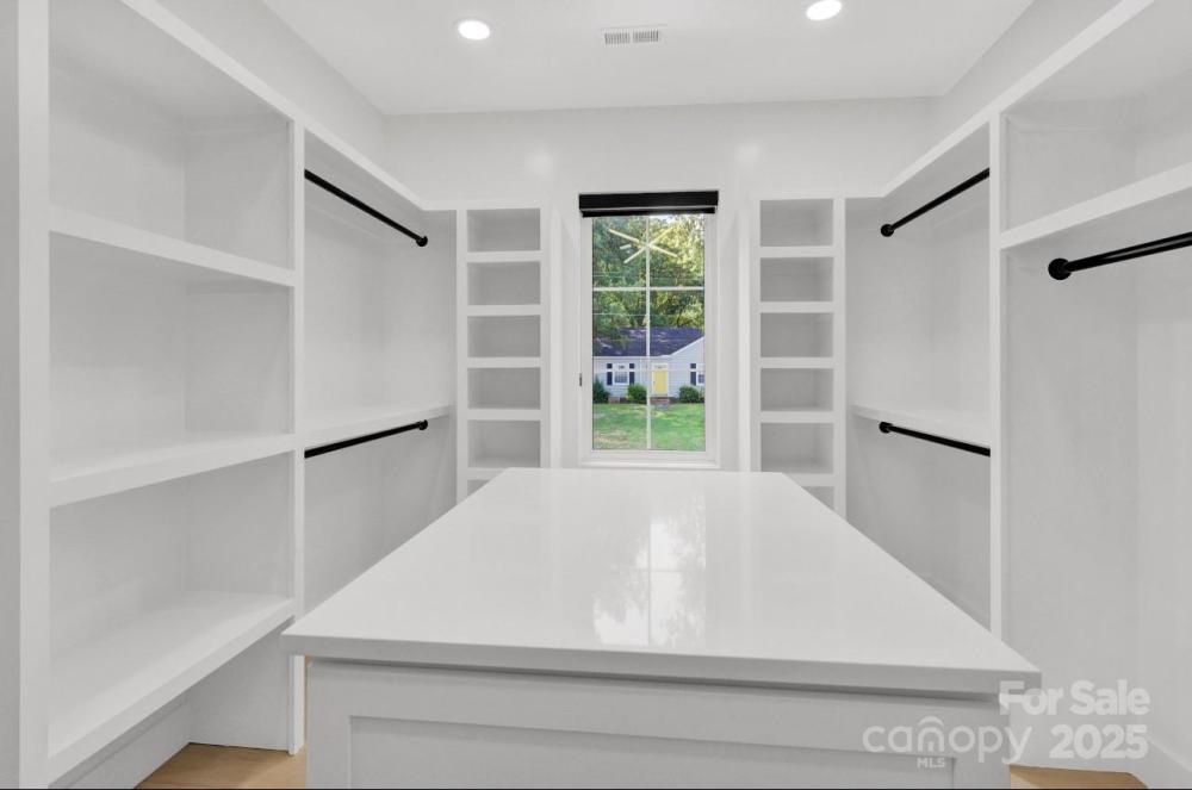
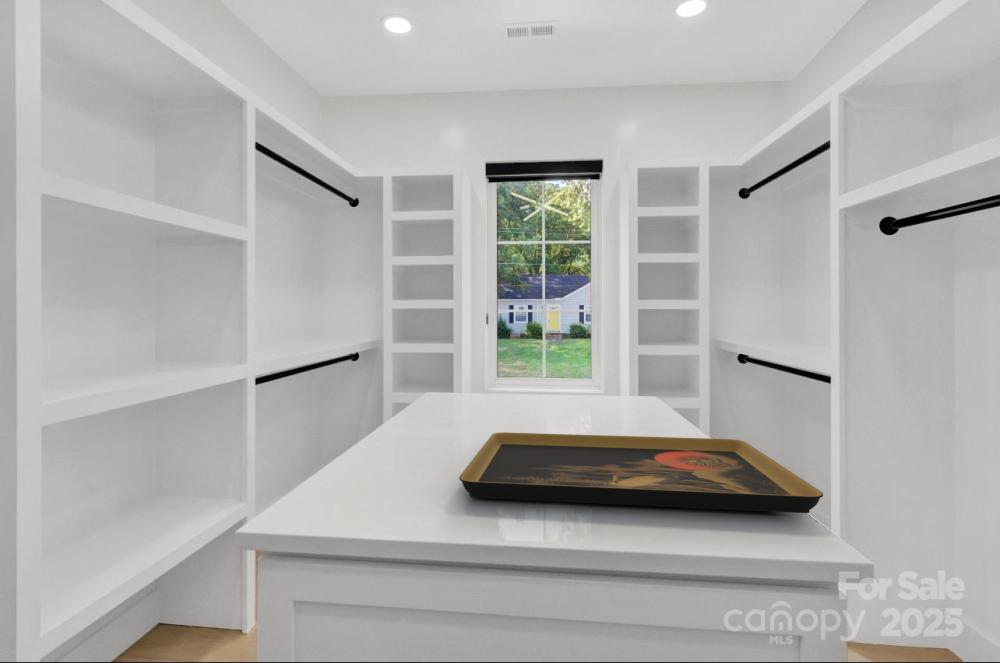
+ decorative tray [458,432,824,514]
